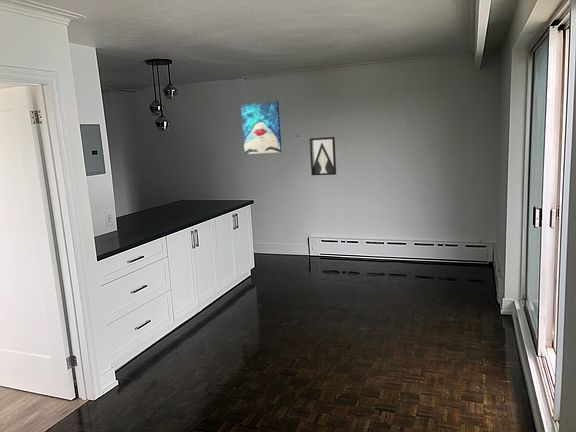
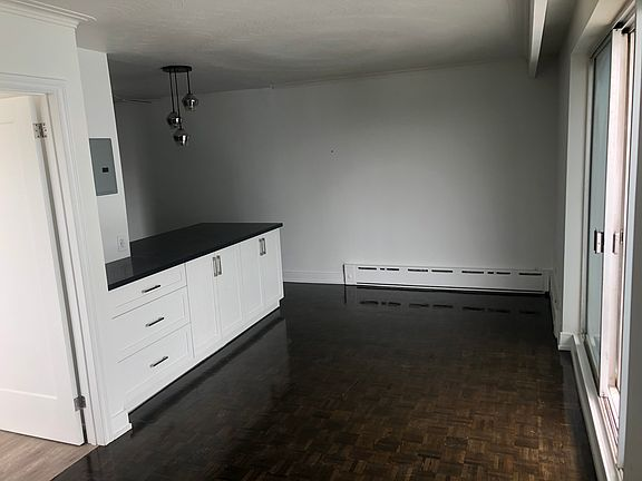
- wall art [309,136,337,176]
- wall art [240,100,283,155]
